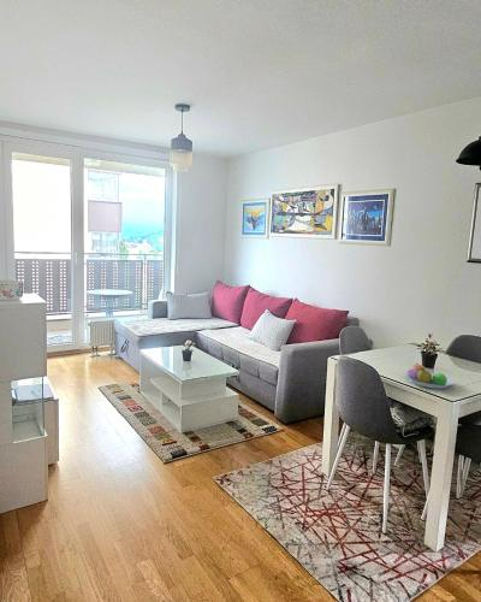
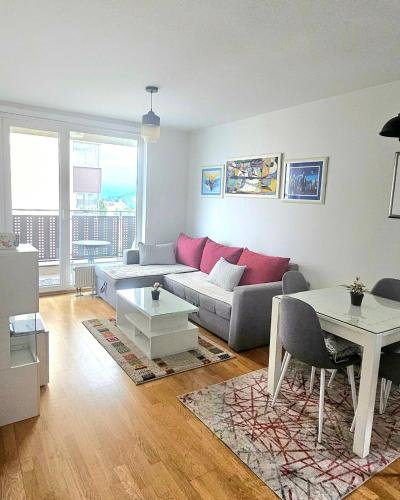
- fruit bowl [405,362,456,390]
